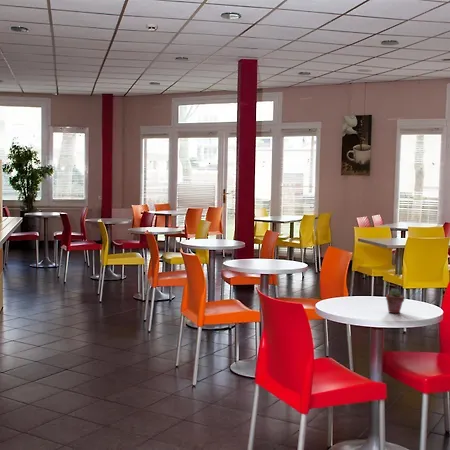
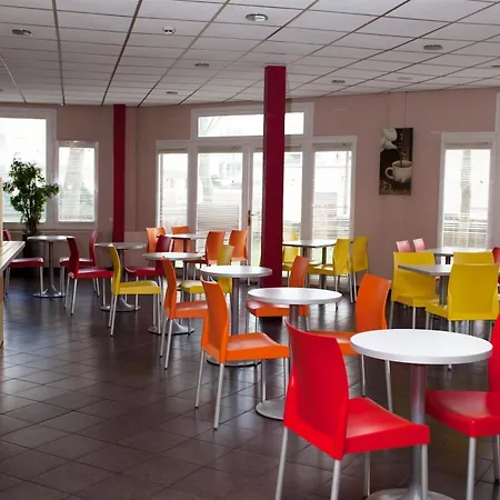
- potted succulent [385,288,406,314]
